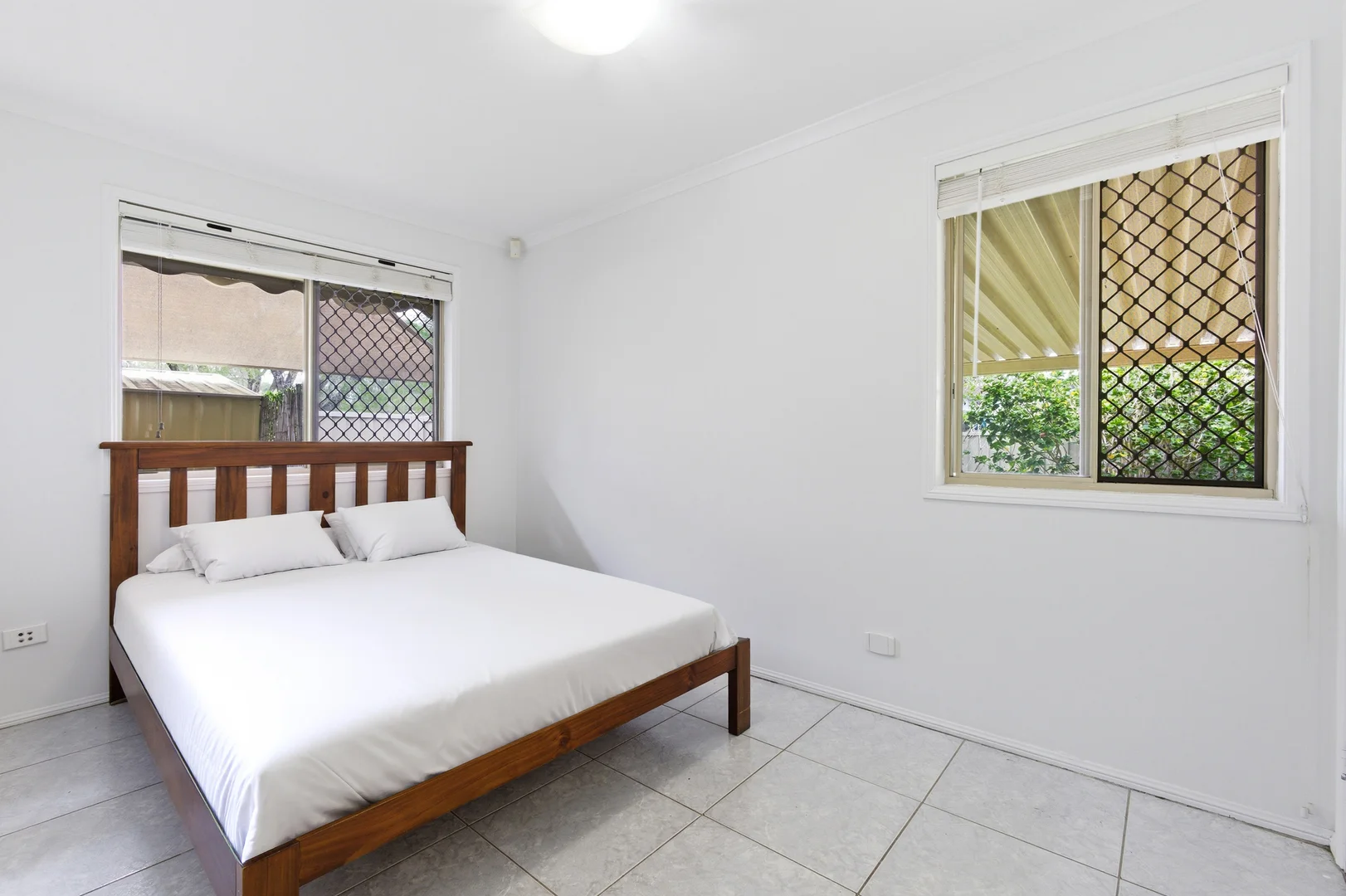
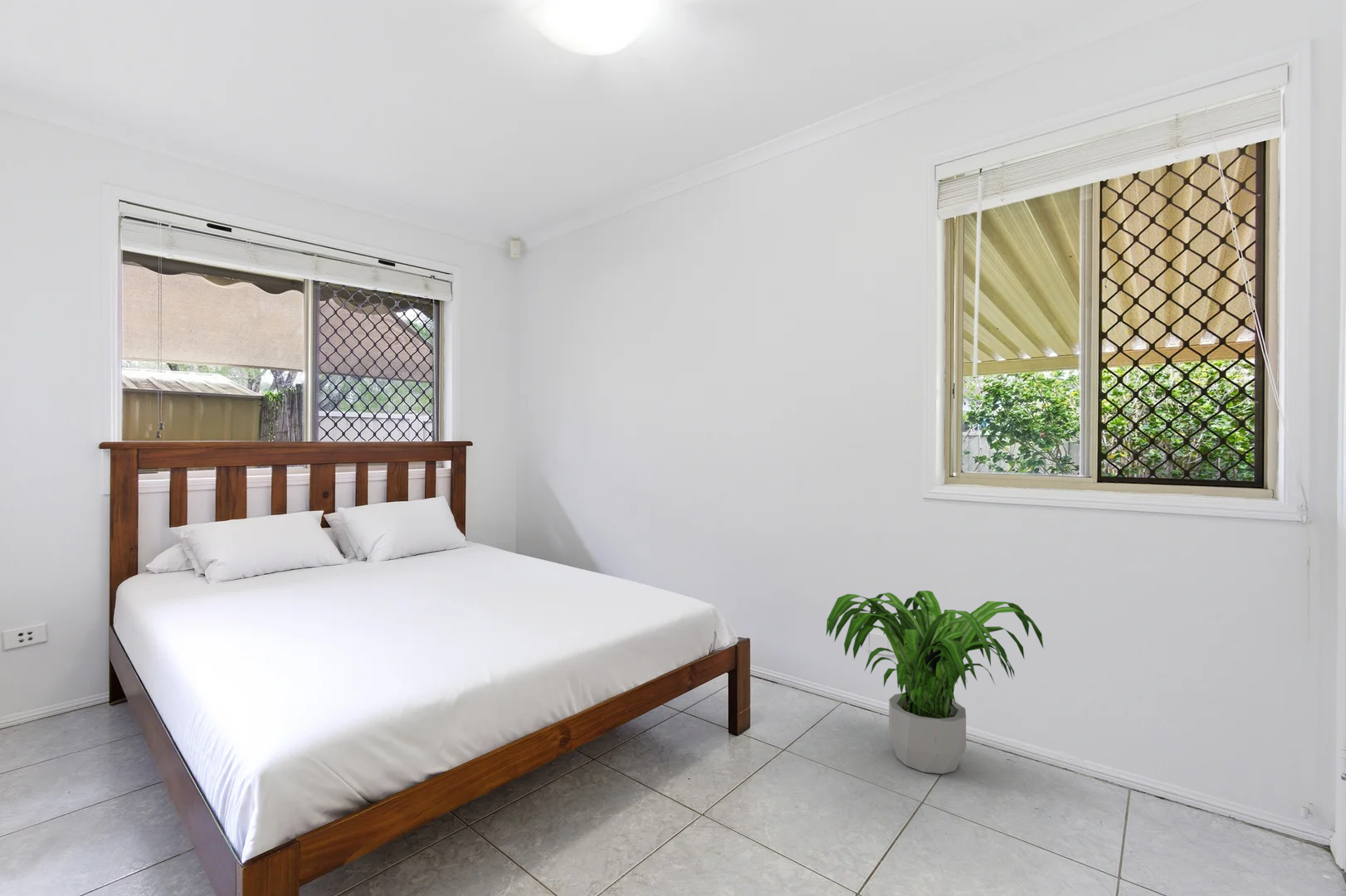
+ potted plant [826,590,1044,775]
